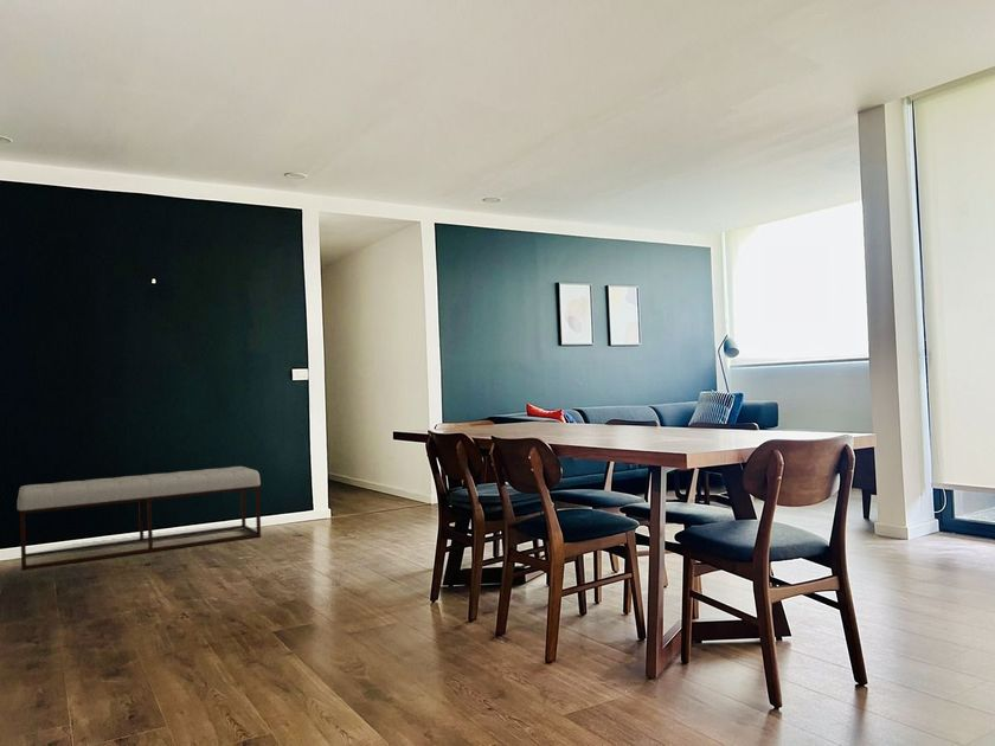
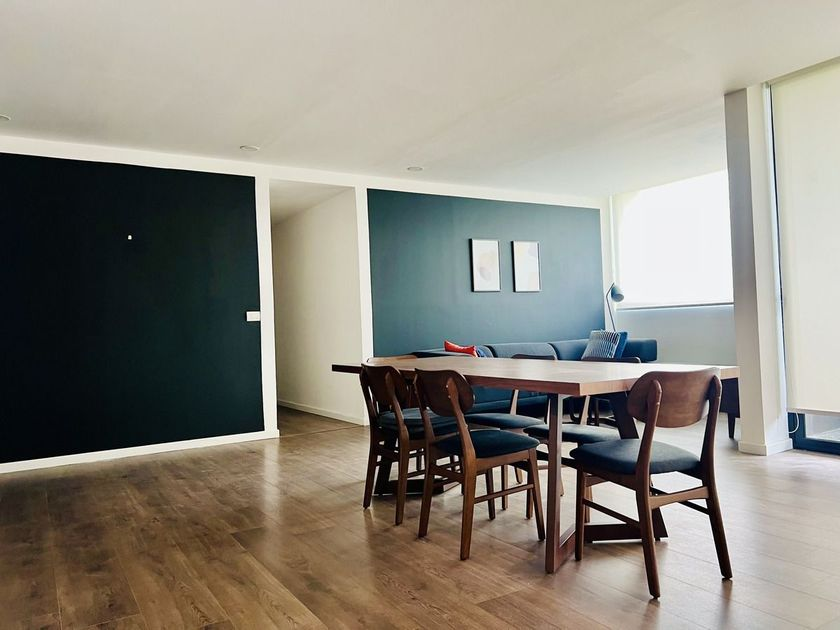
- bench [17,465,262,572]
